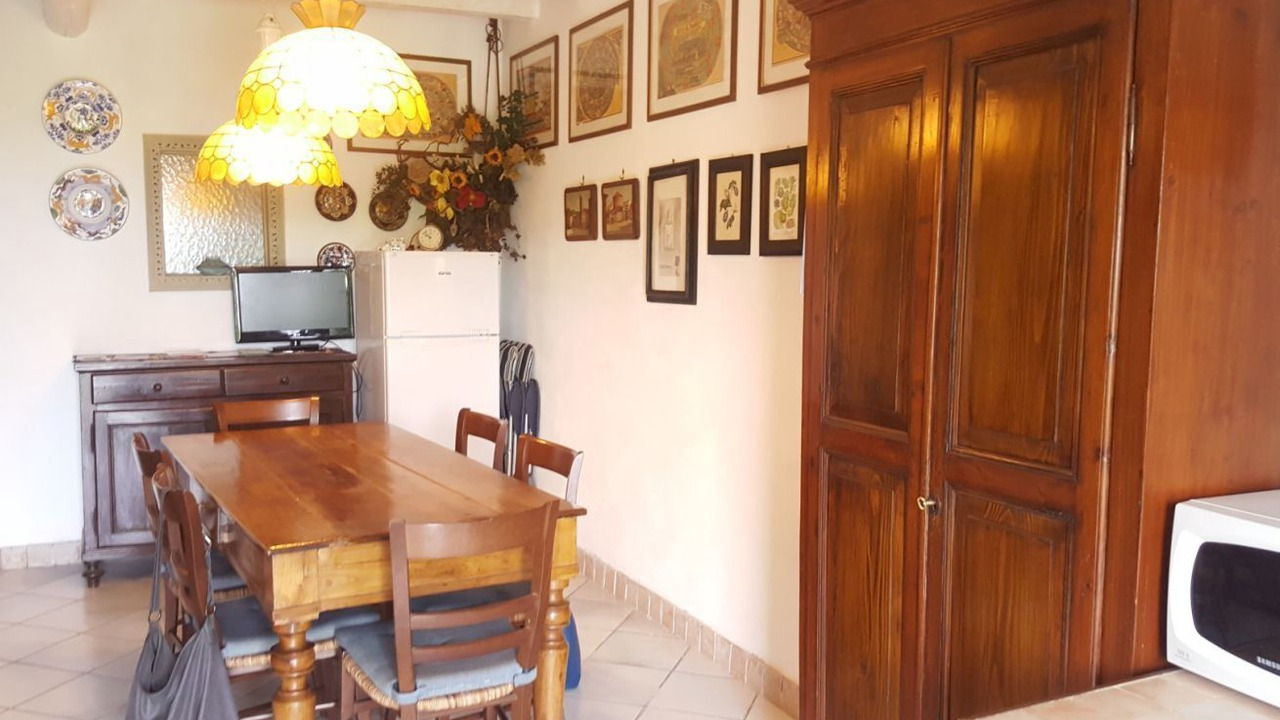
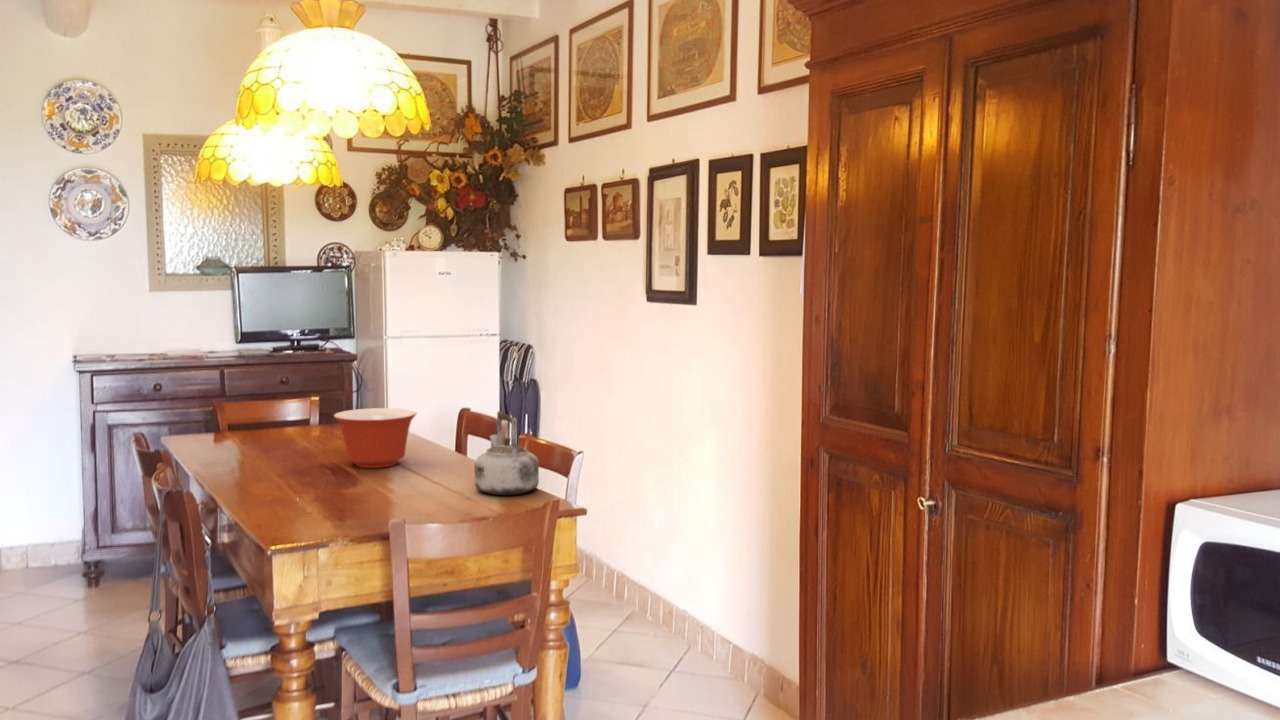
+ kettle [473,409,540,497]
+ mixing bowl [333,407,418,469]
